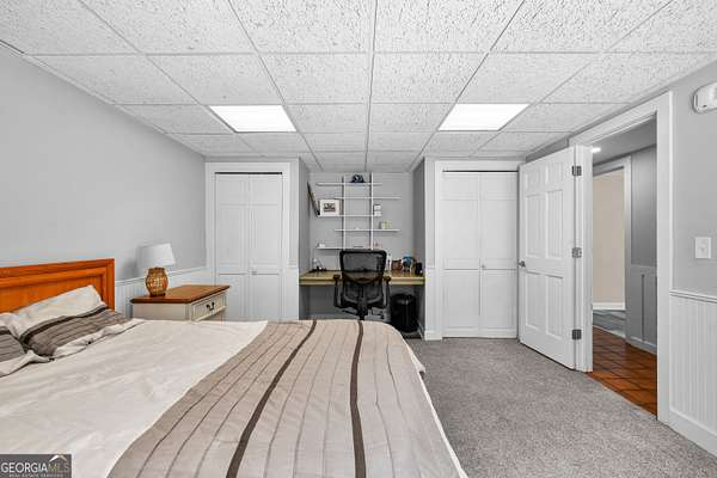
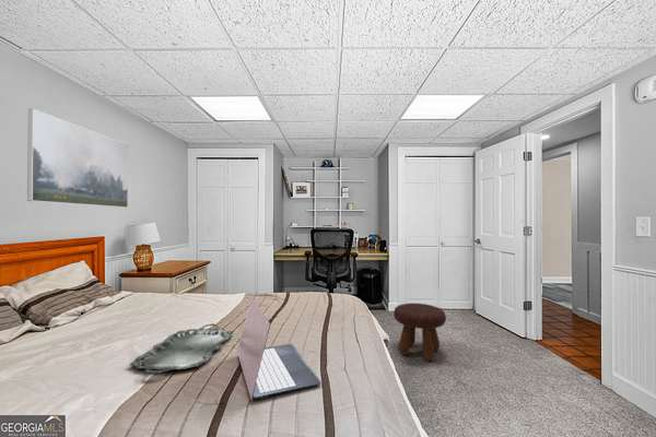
+ laptop [236,297,321,401]
+ footstool [393,303,447,362]
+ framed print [26,108,129,209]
+ serving tray [129,322,234,375]
